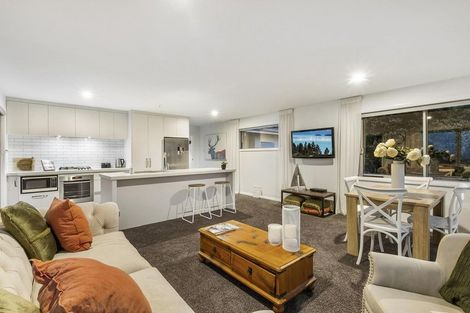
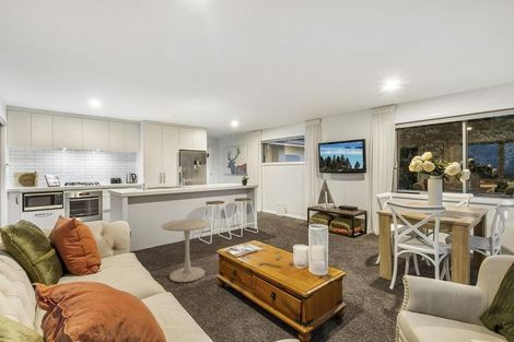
+ side table [161,219,212,283]
